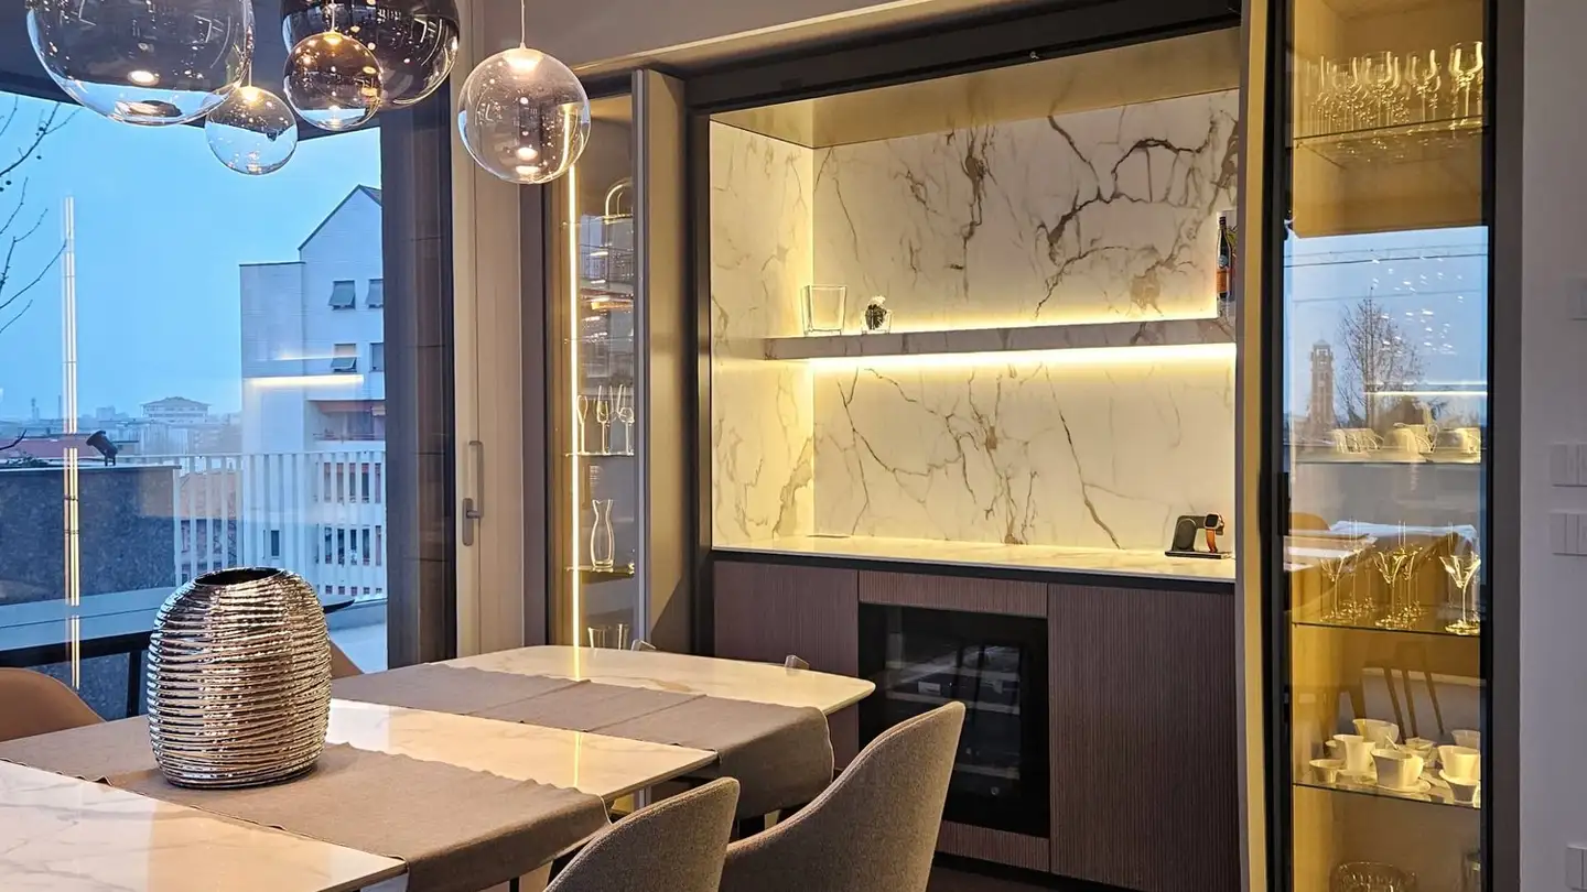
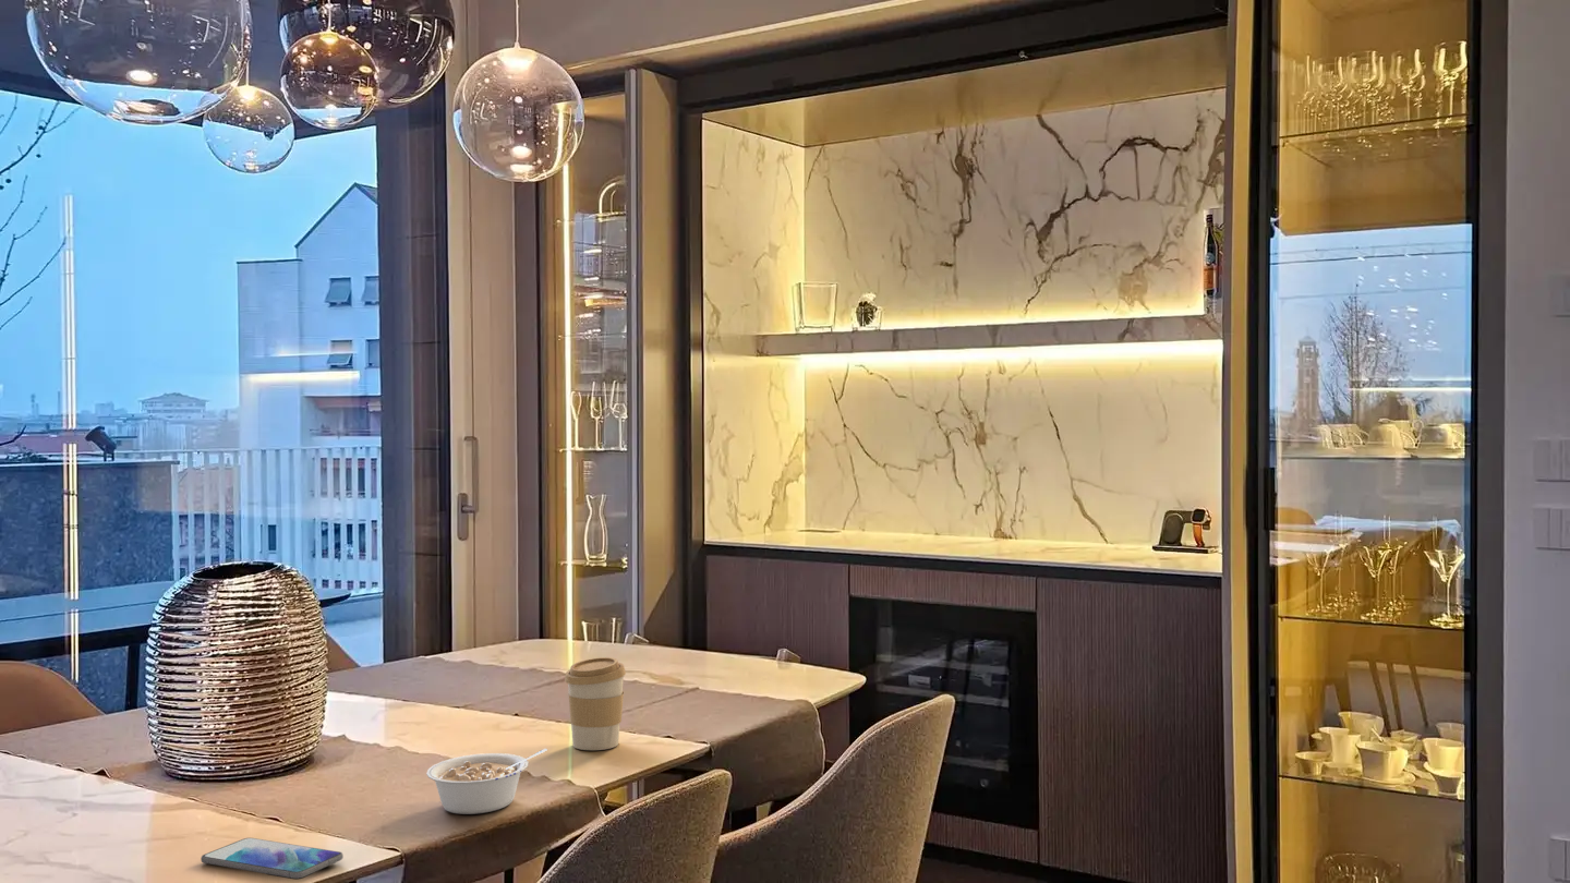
+ legume [425,748,548,815]
+ smartphone [200,837,345,881]
+ coffee cup [564,656,627,751]
